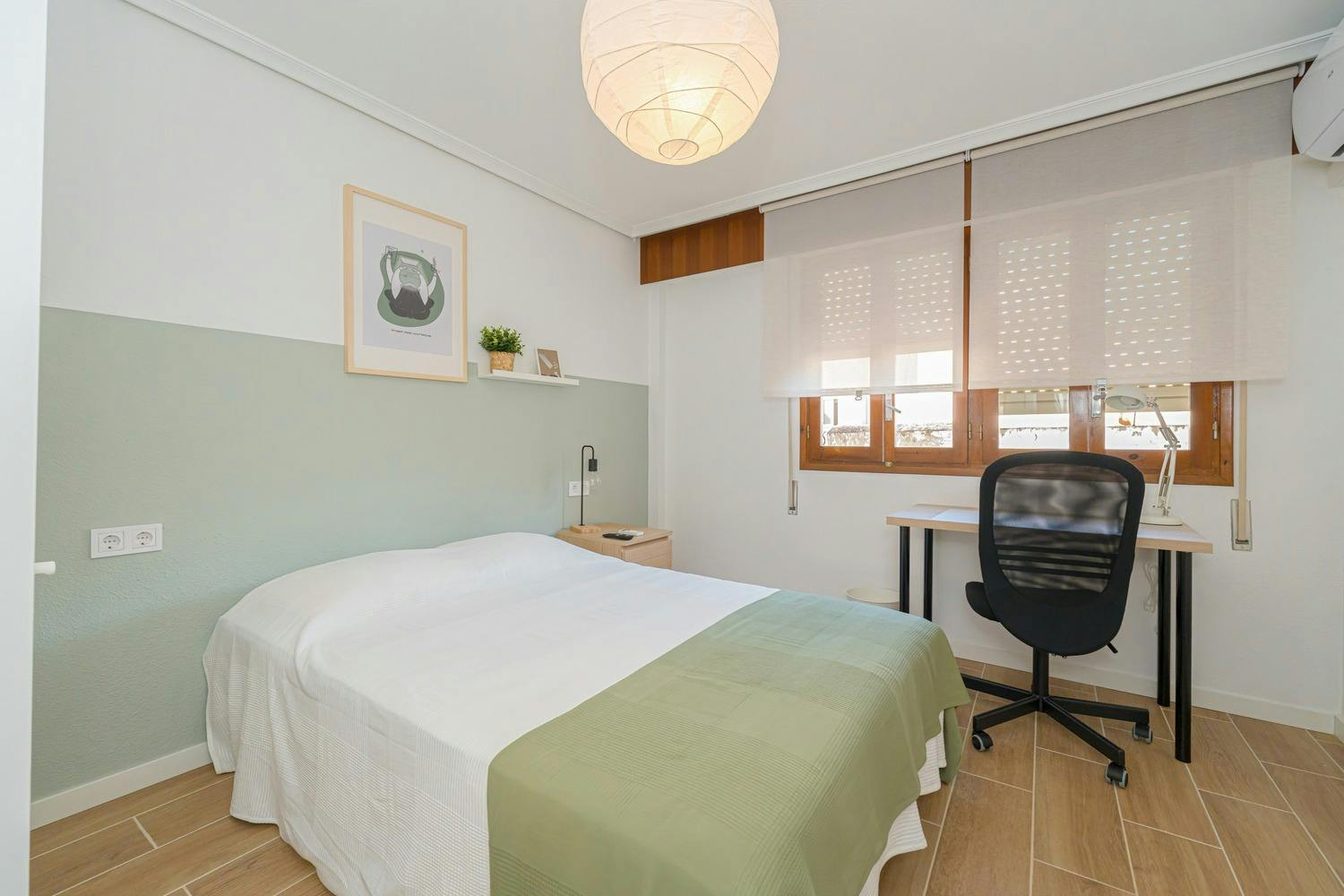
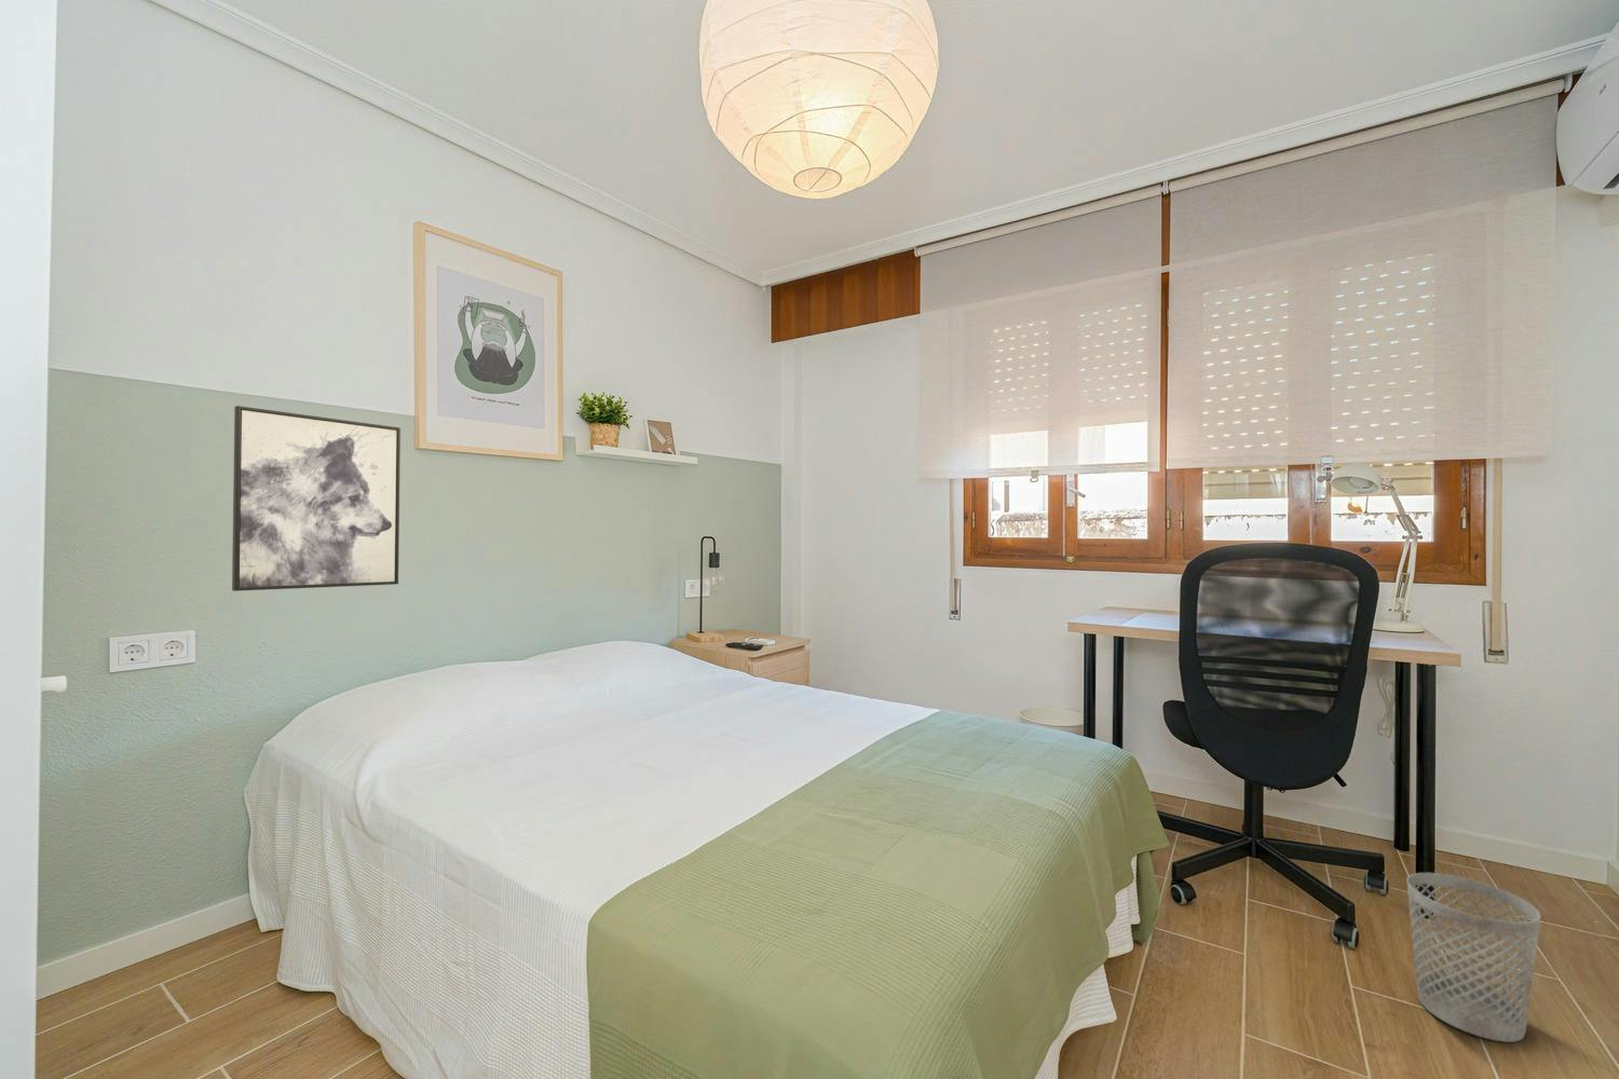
+ wall art [231,405,401,592]
+ wastebasket [1406,872,1541,1043]
